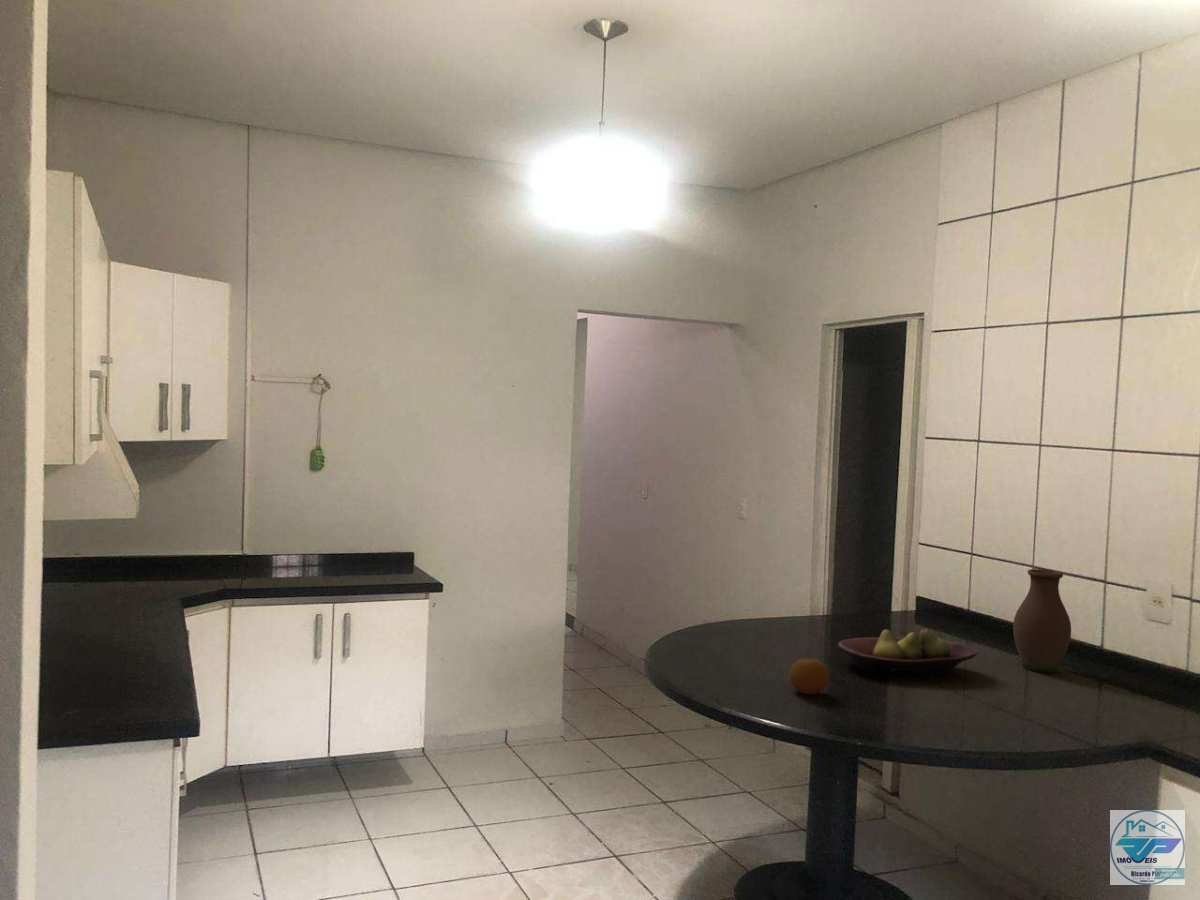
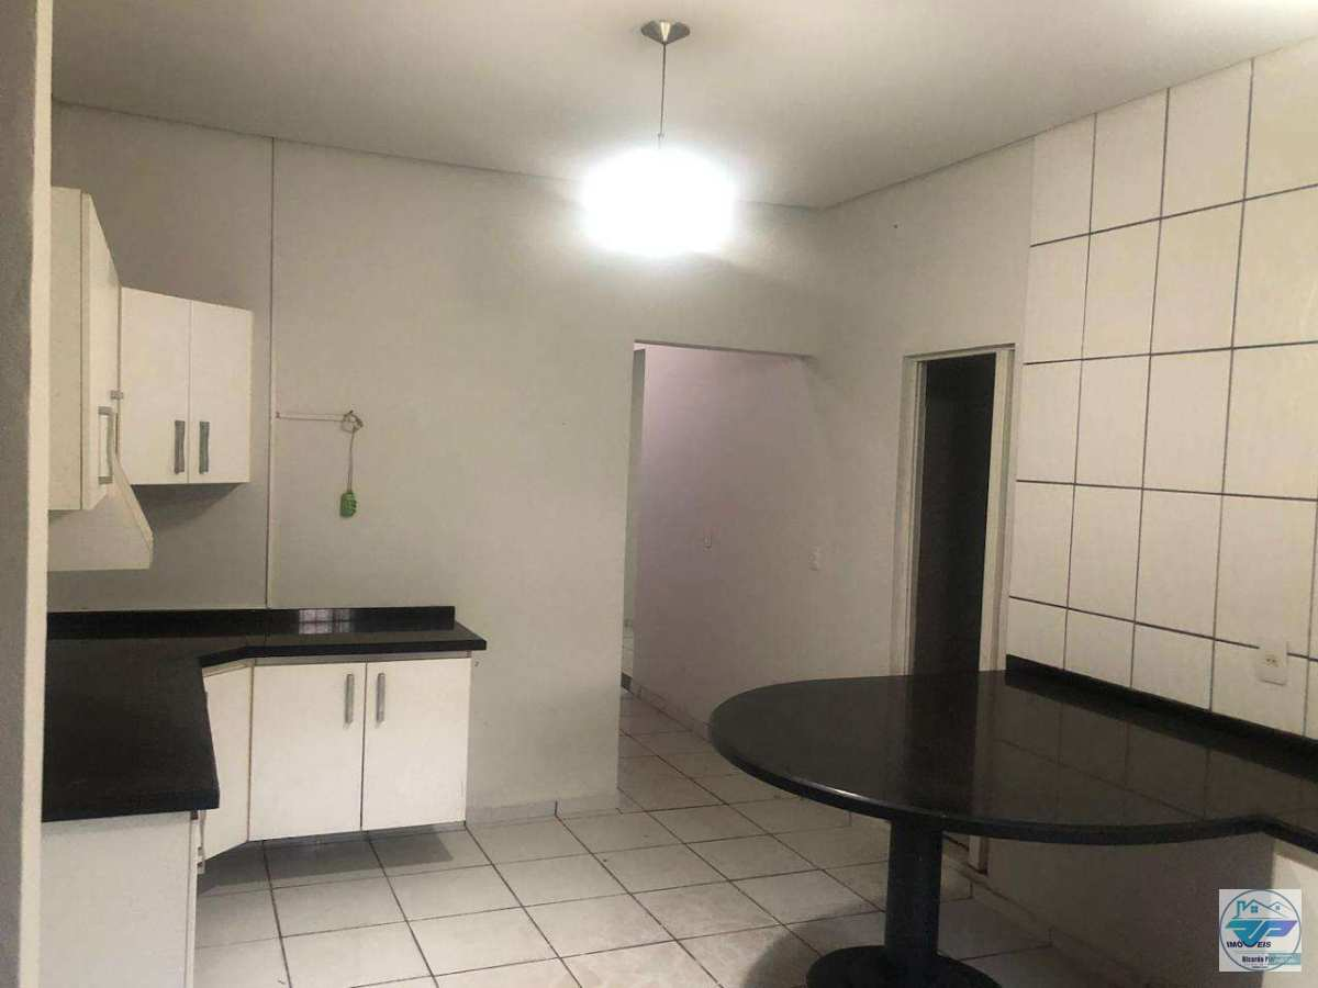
- vase [1012,568,1072,674]
- fruit bowl [837,628,978,676]
- fruit [788,657,830,695]
